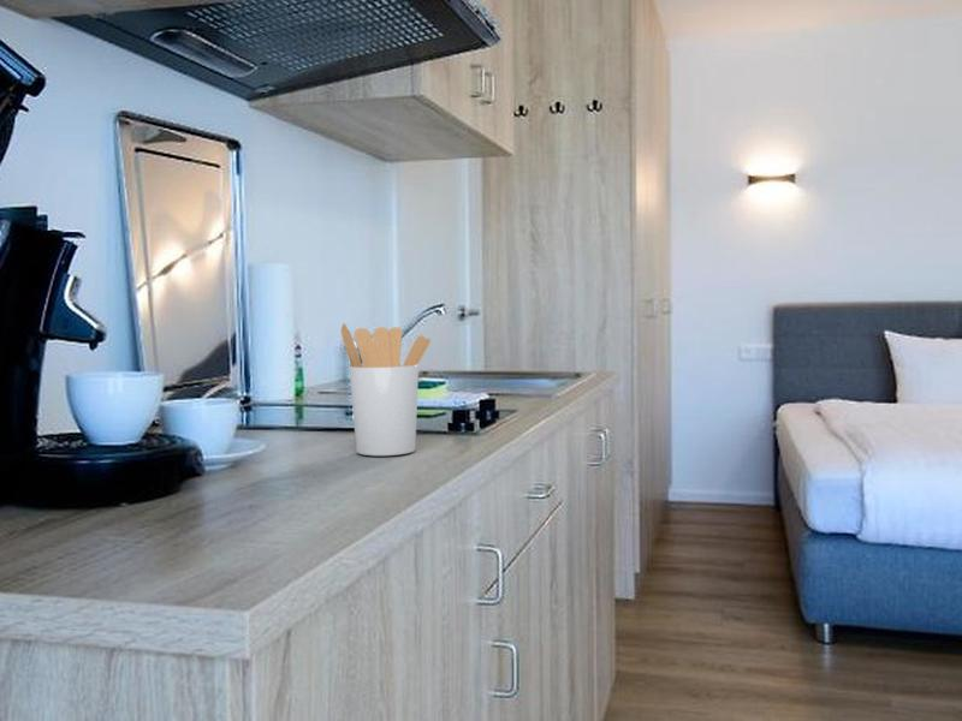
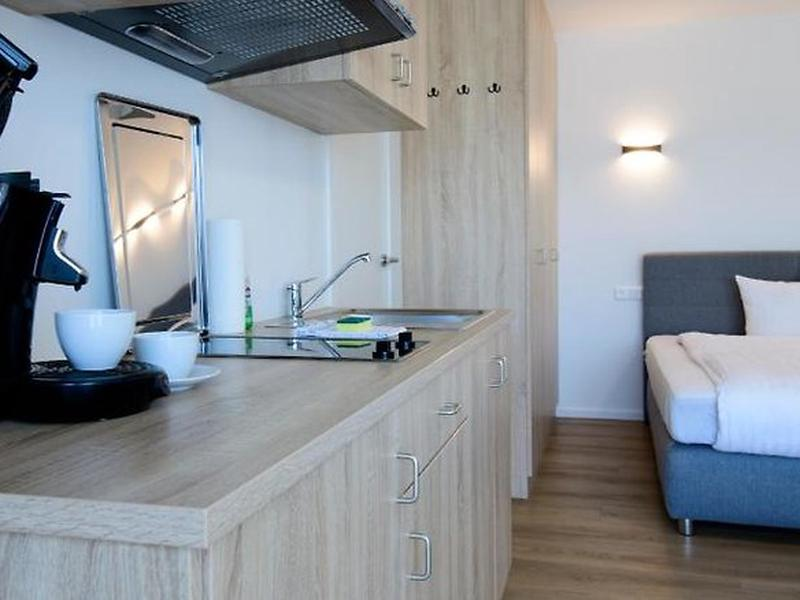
- utensil holder [339,322,432,457]
